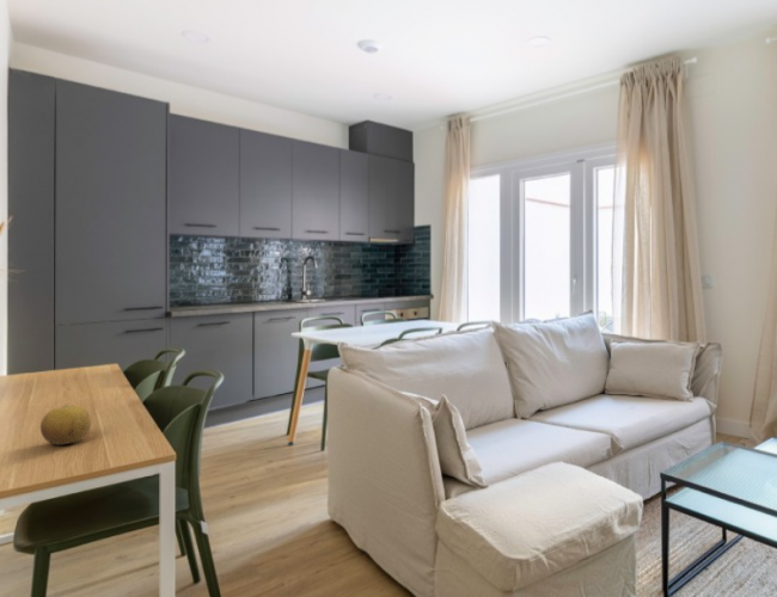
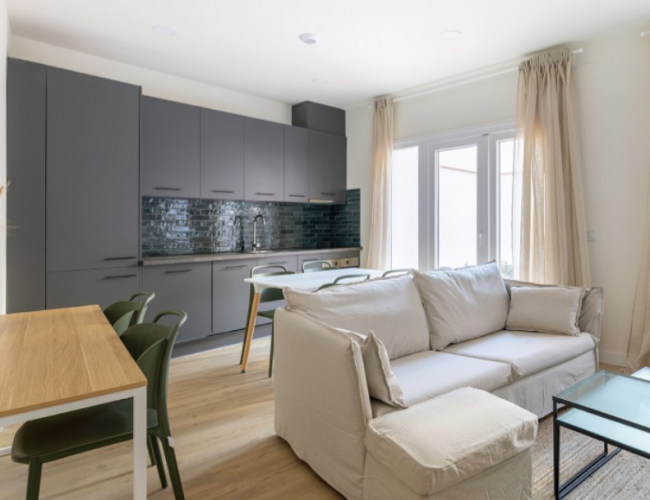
- fruit [39,404,92,447]
